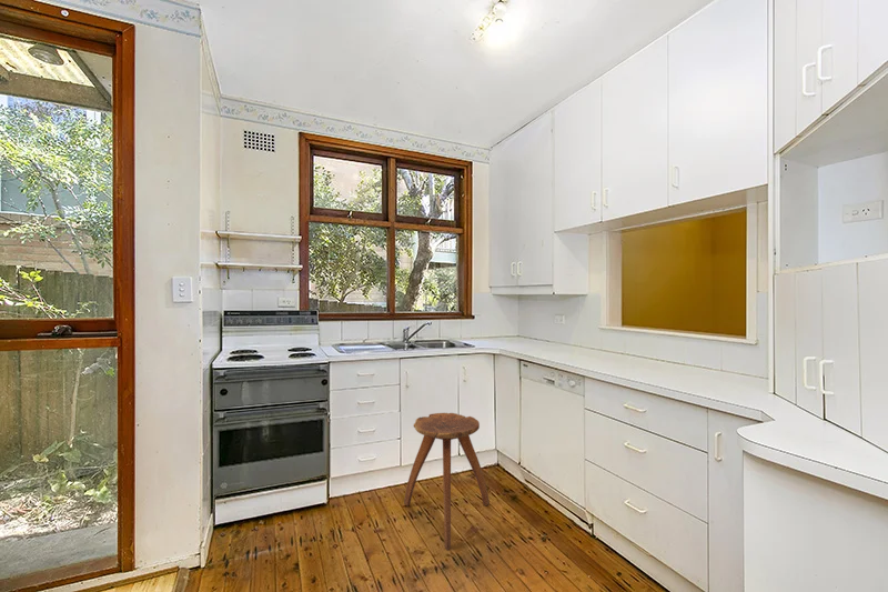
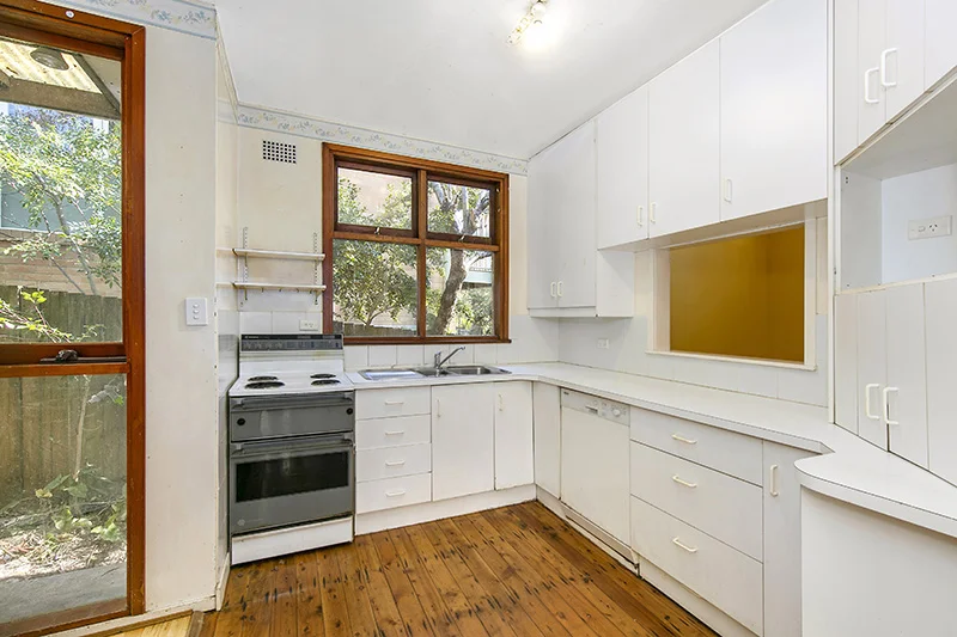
- stool [403,412,491,551]
